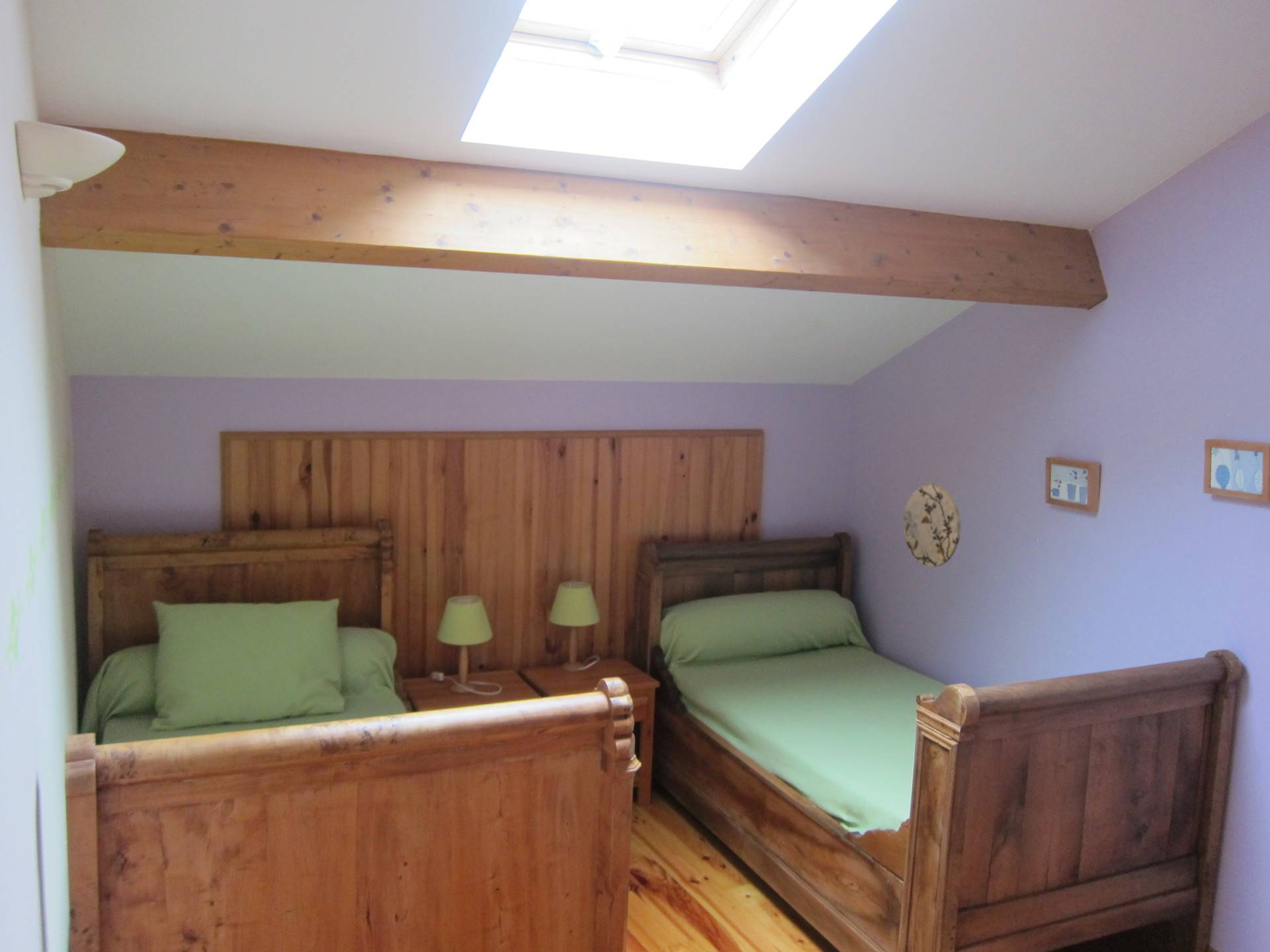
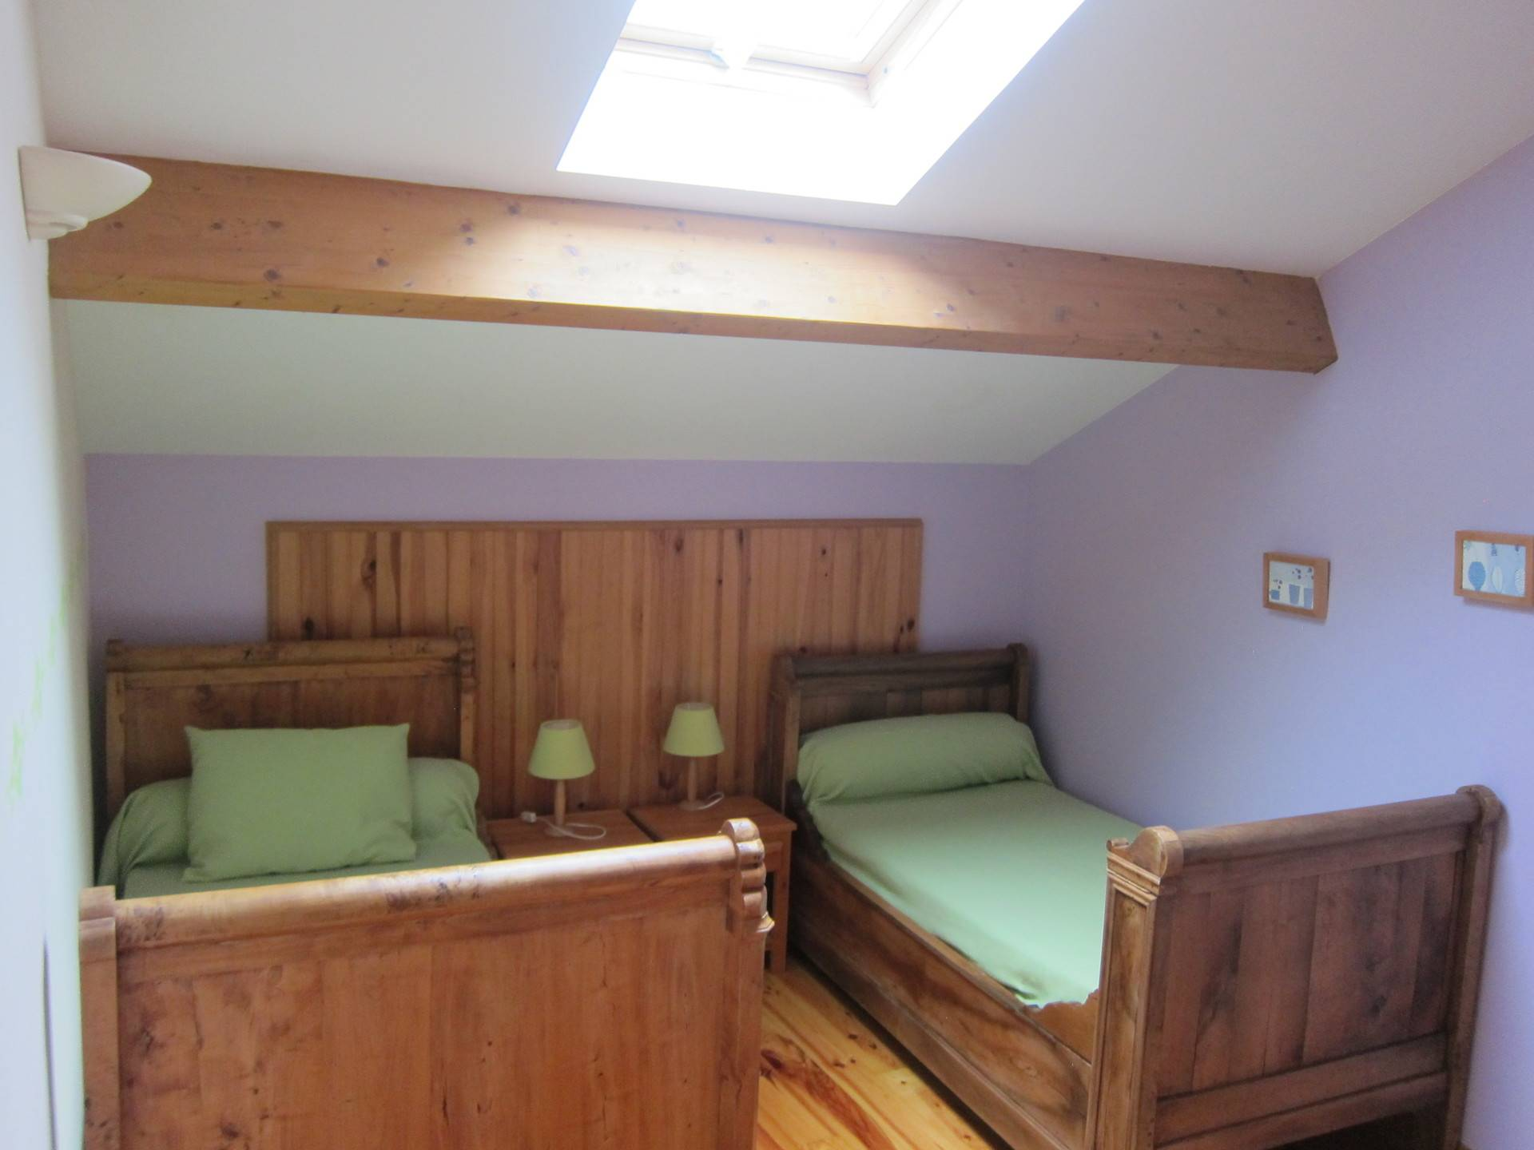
- decorative plate [903,483,961,568]
